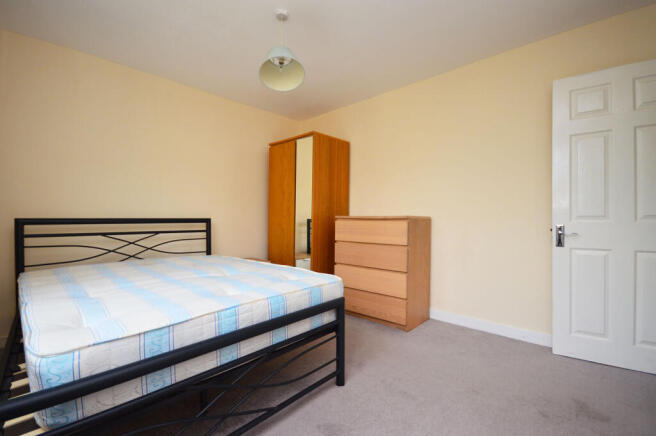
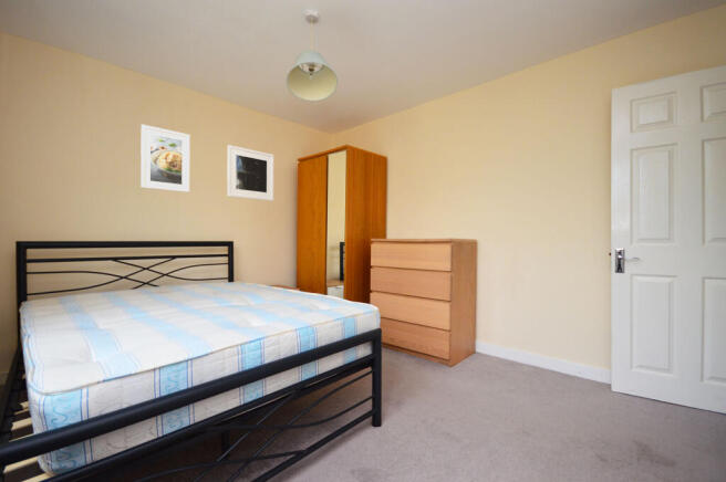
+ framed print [139,124,191,193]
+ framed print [226,144,274,202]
